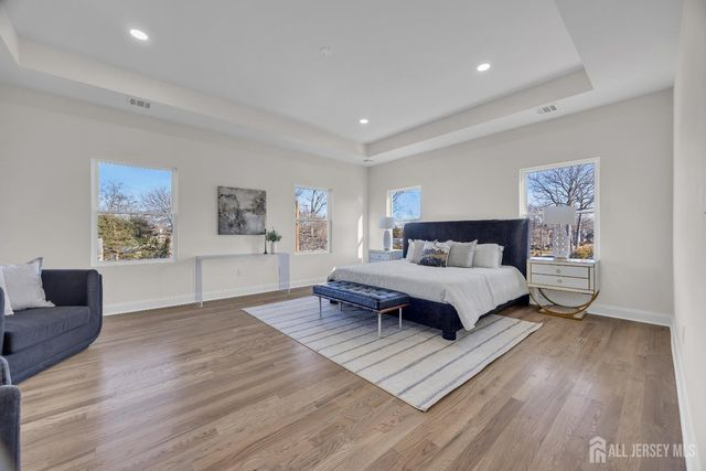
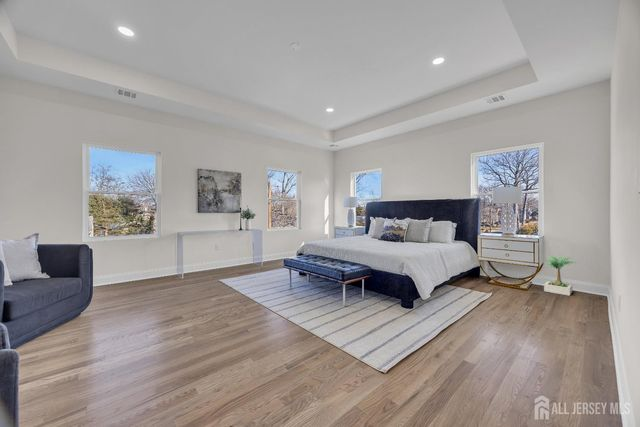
+ potted plant [543,254,577,297]
